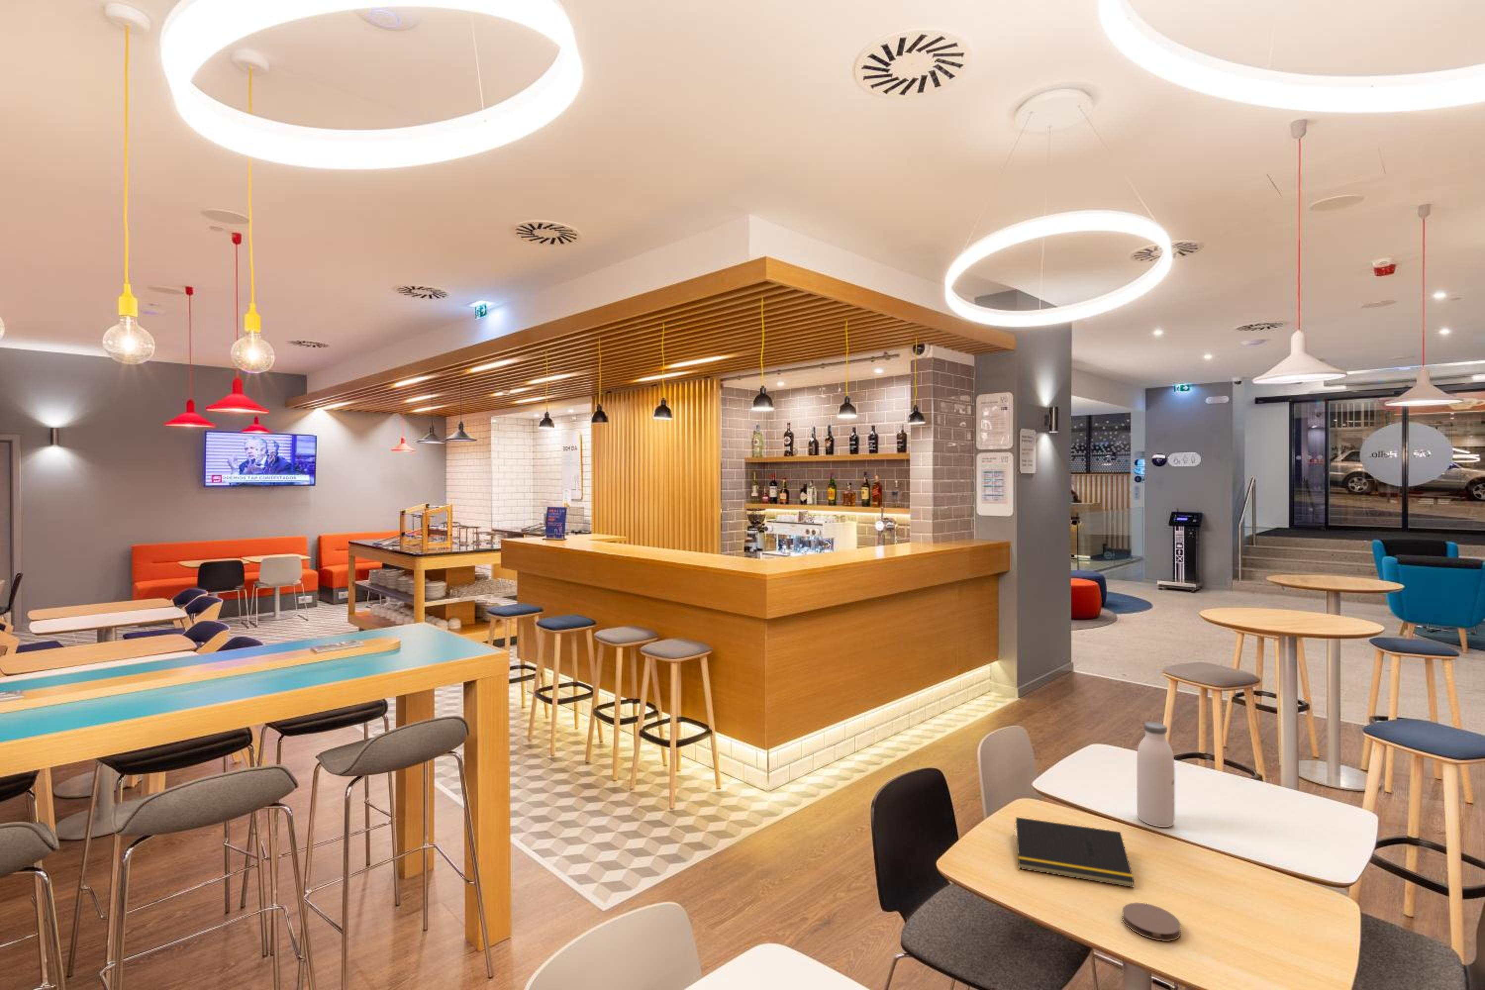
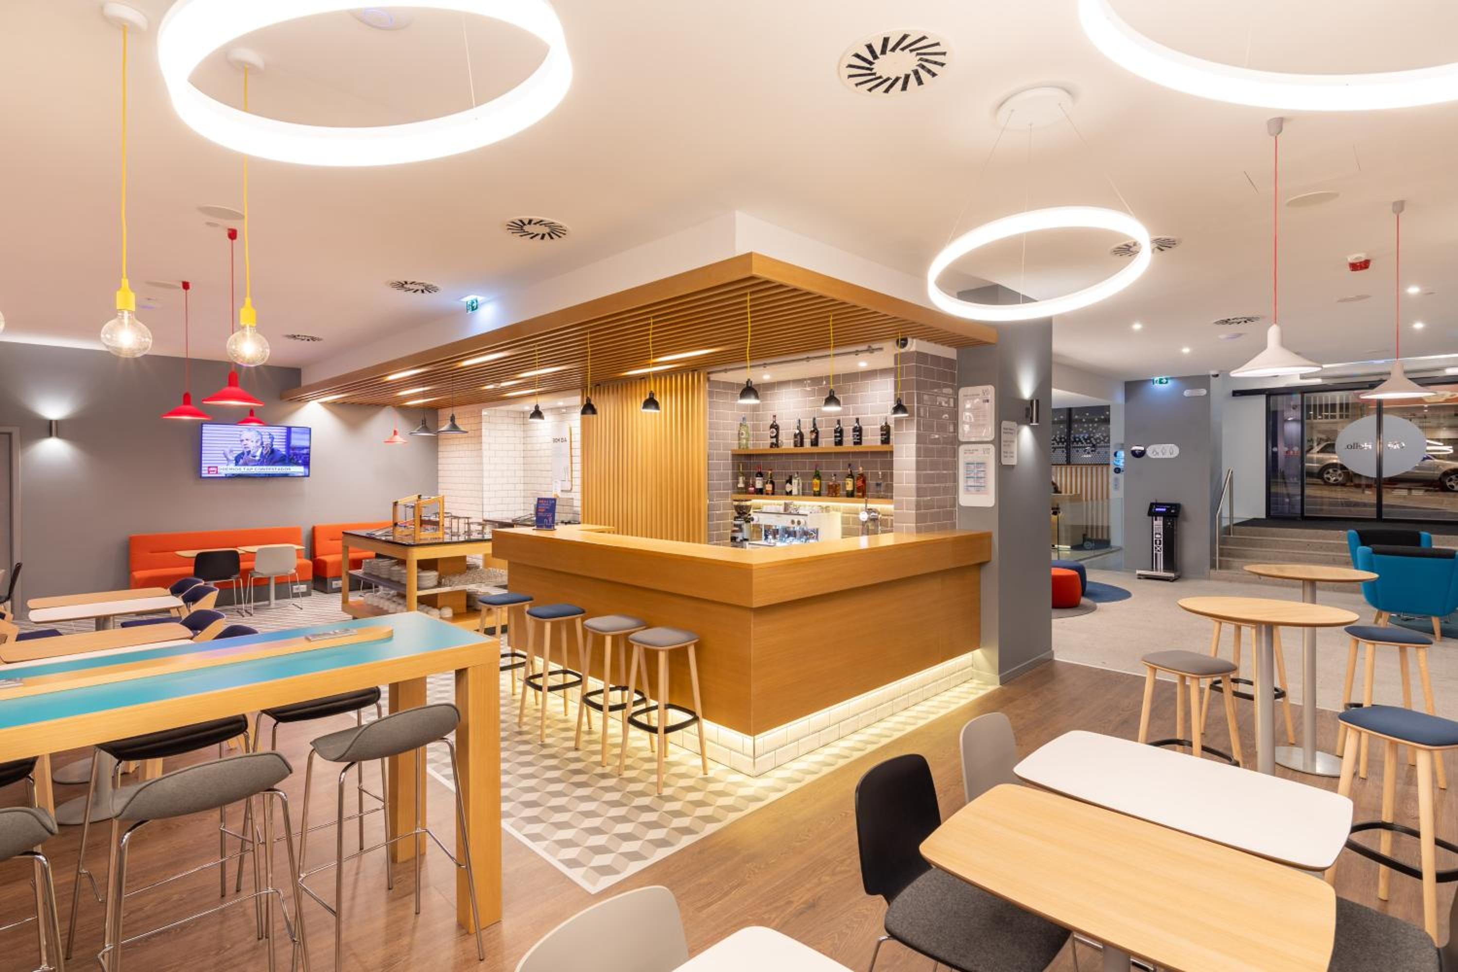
- notepad [1013,817,1135,887]
- water bottle [1137,722,1176,828]
- coaster [1121,902,1181,941]
